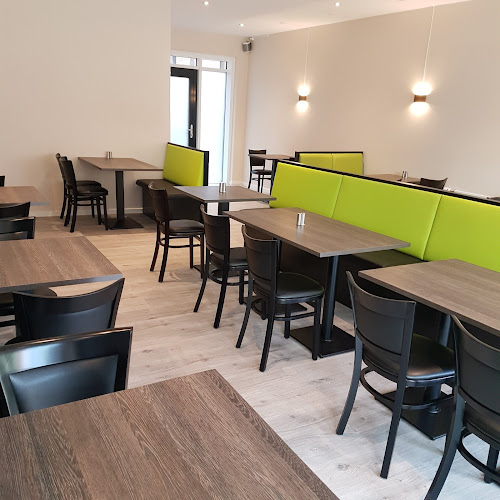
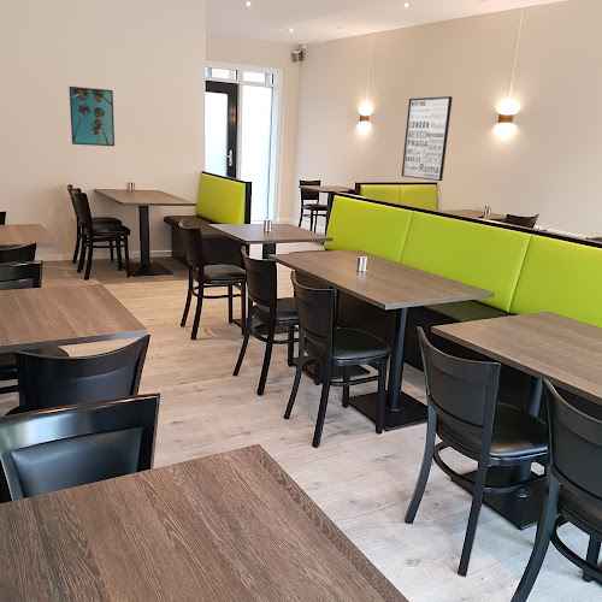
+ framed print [67,85,116,147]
+ wall art [401,95,454,182]
